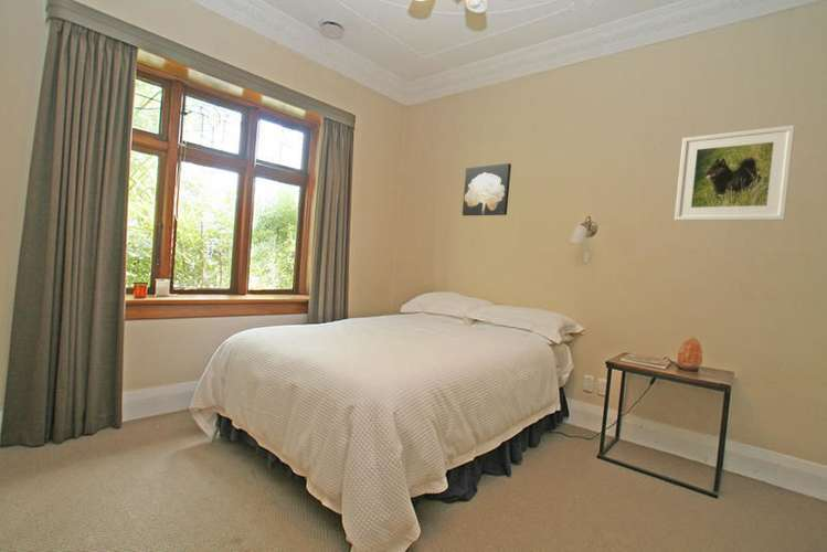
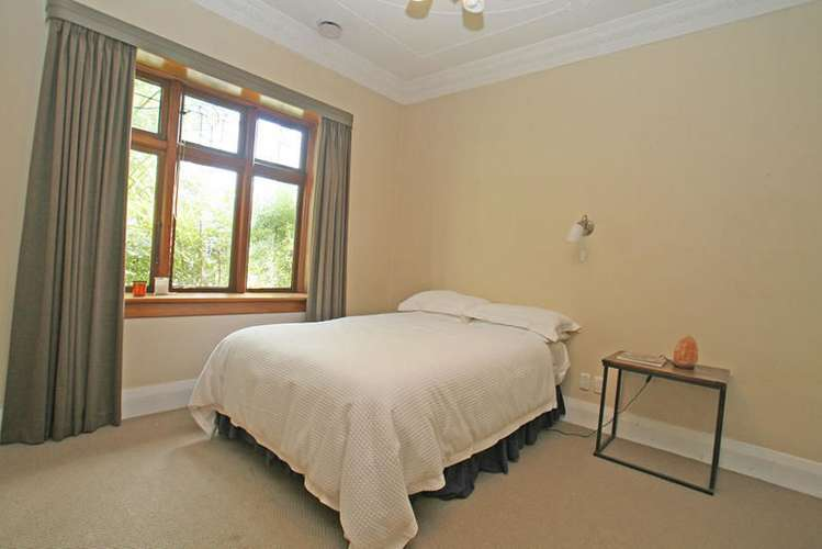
- wall art [462,162,512,216]
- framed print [674,124,796,222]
